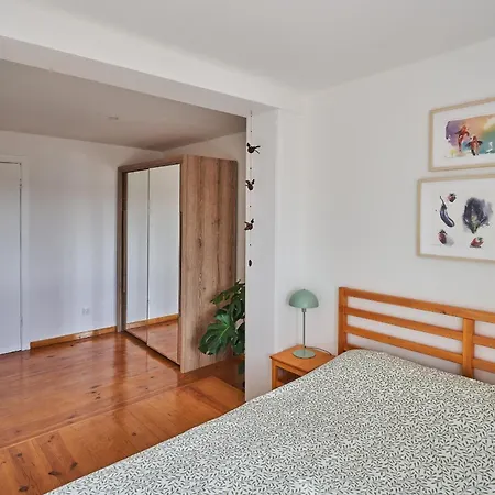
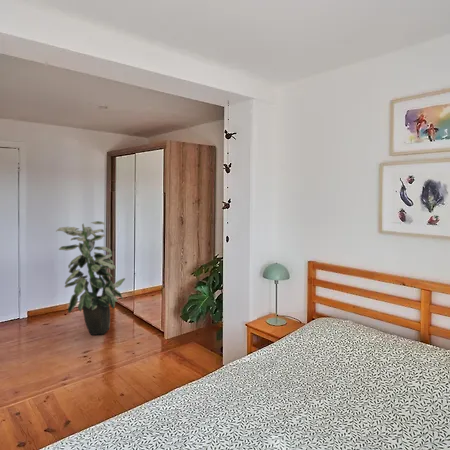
+ indoor plant [55,220,126,336]
